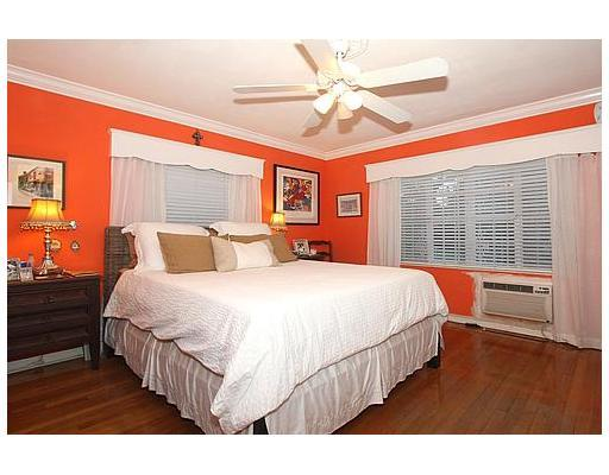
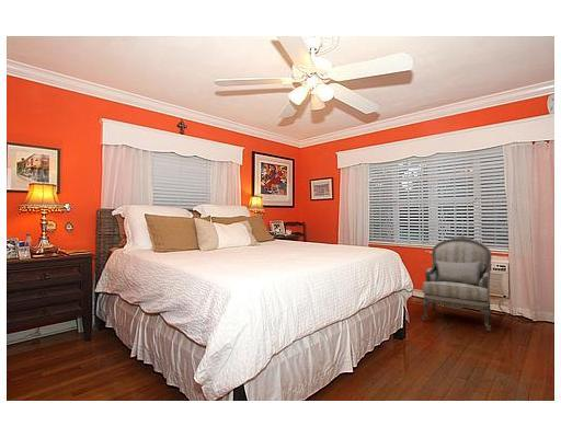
+ armchair [421,235,492,332]
